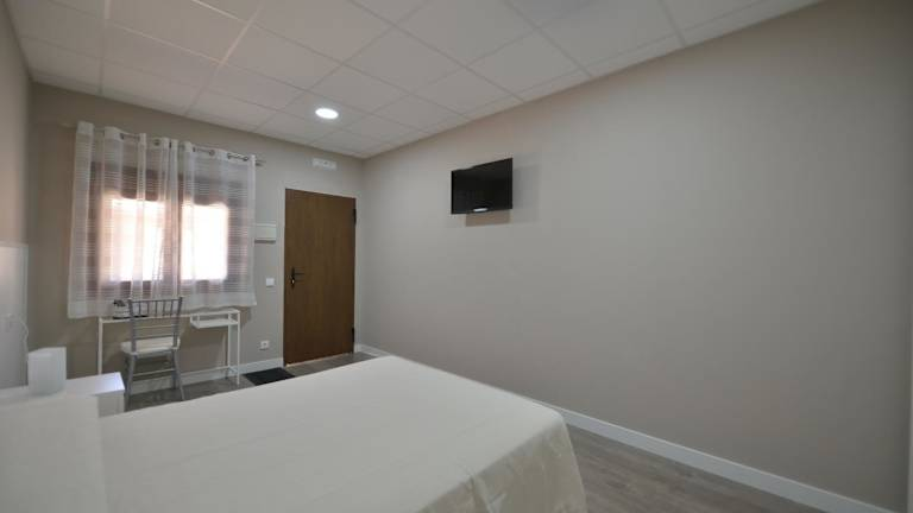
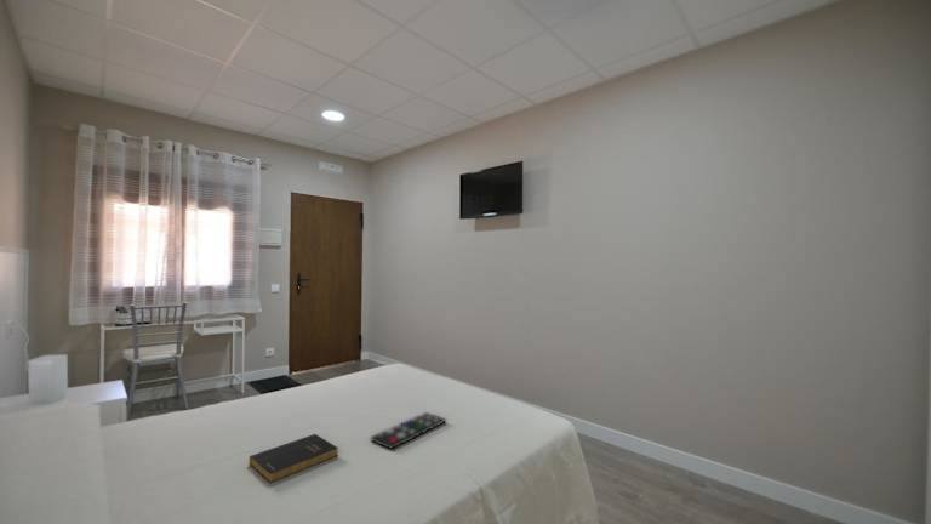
+ remote control [370,411,447,450]
+ book [249,433,339,484]
